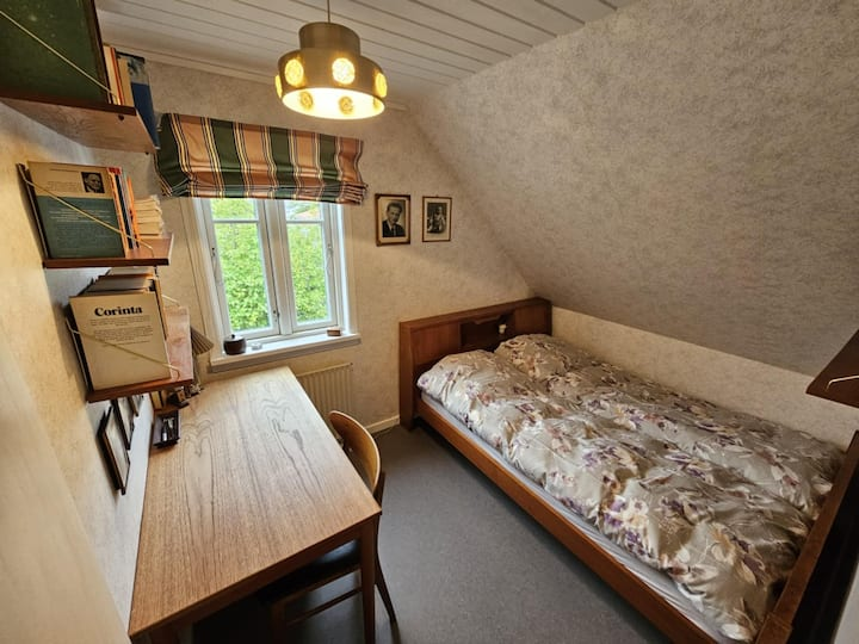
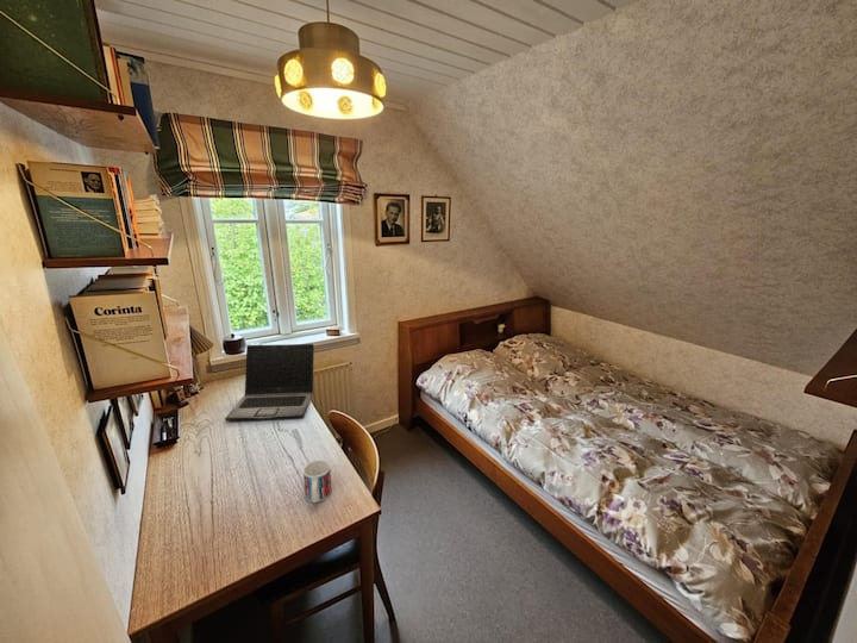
+ laptop [224,343,315,422]
+ mug [302,460,333,504]
